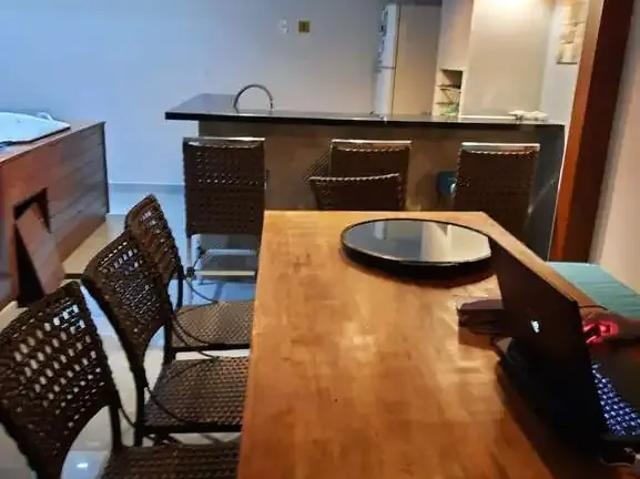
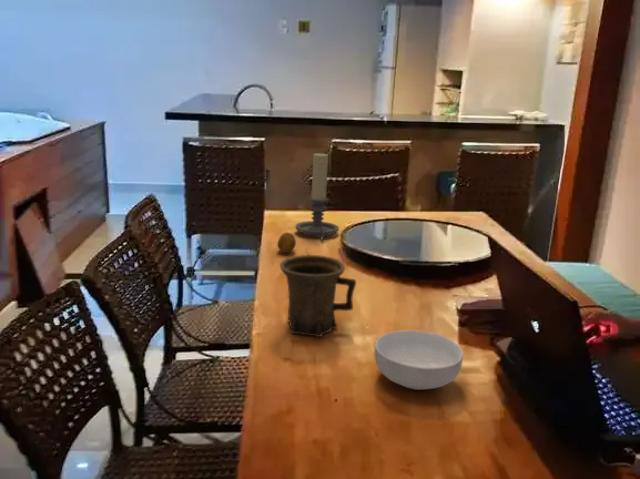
+ mug [279,254,357,338]
+ cereal bowl [373,329,464,391]
+ candle holder [294,152,340,241]
+ fruit [277,232,297,254]
